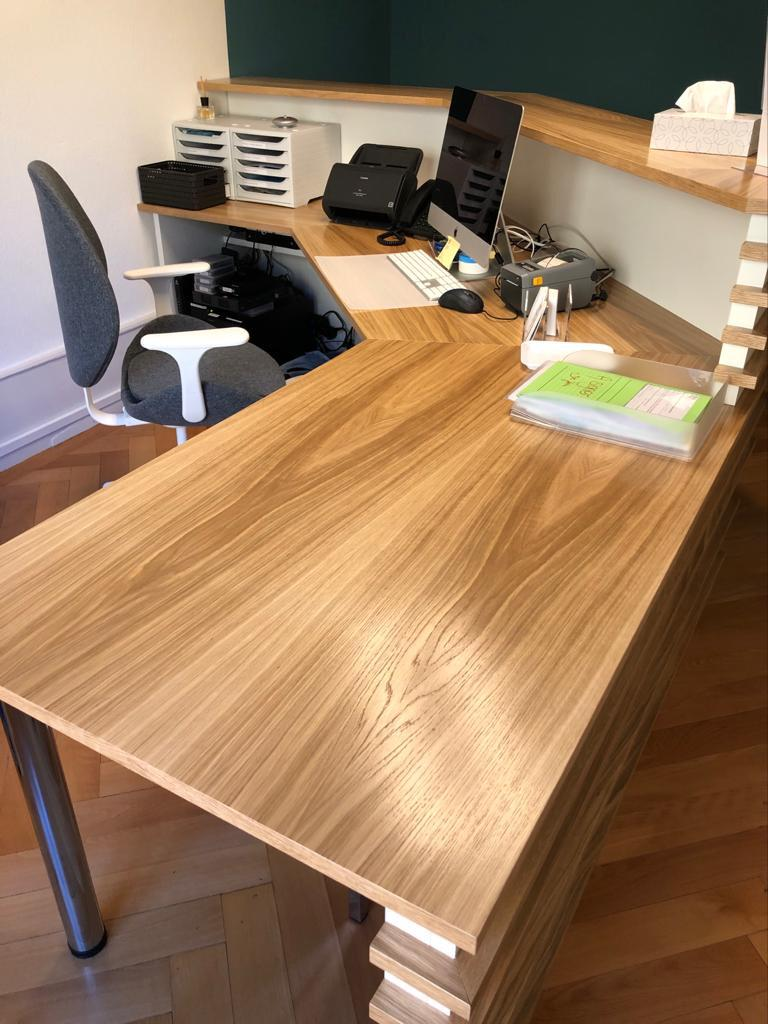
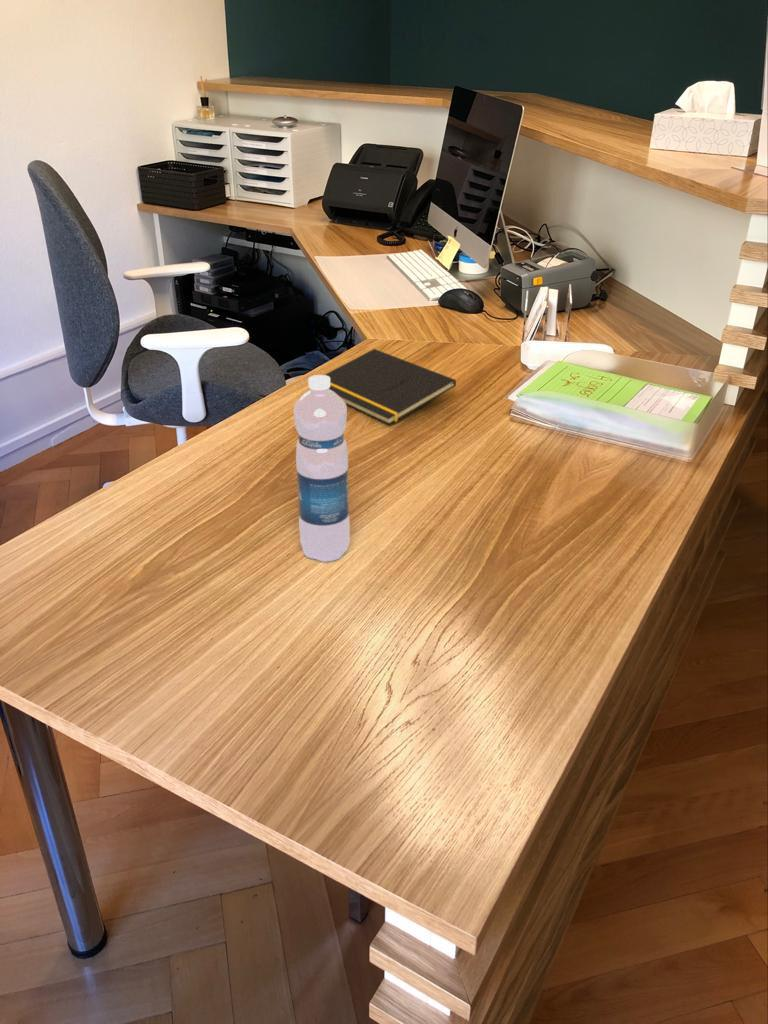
+ water bottle [293,374,351,562]
+ notepad [324,348,457,426]
